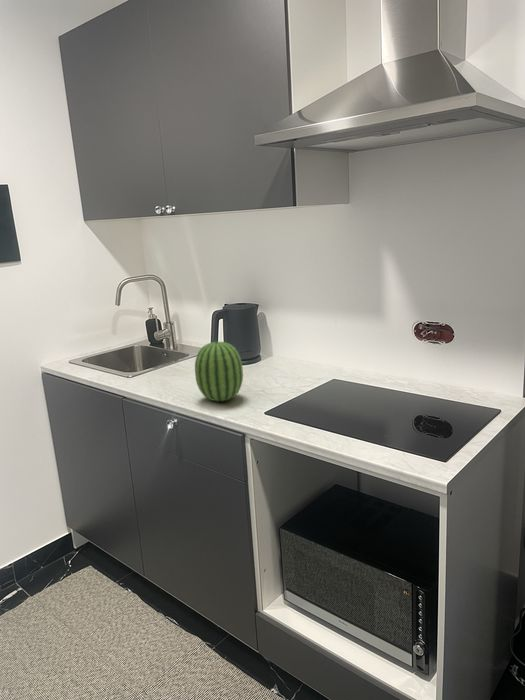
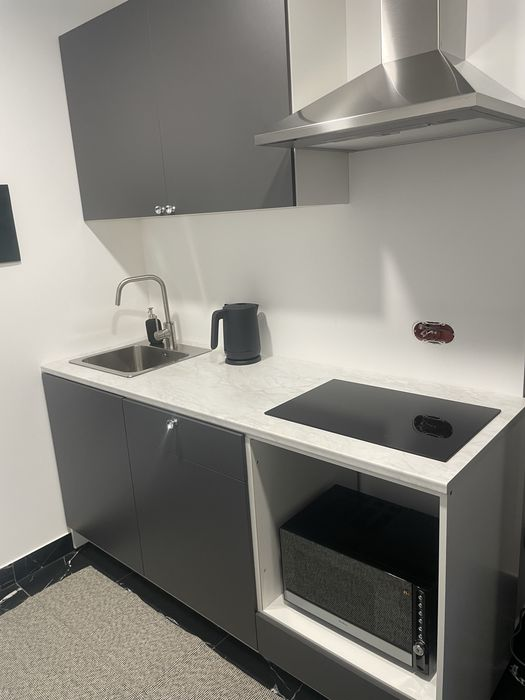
- fruit [194,339,244,402]
